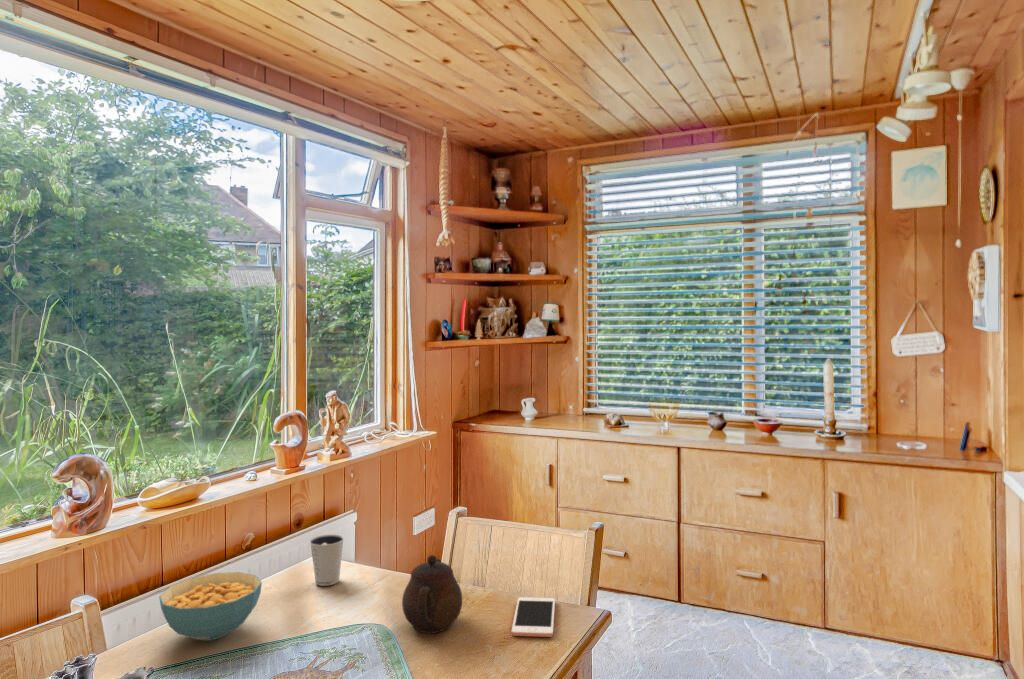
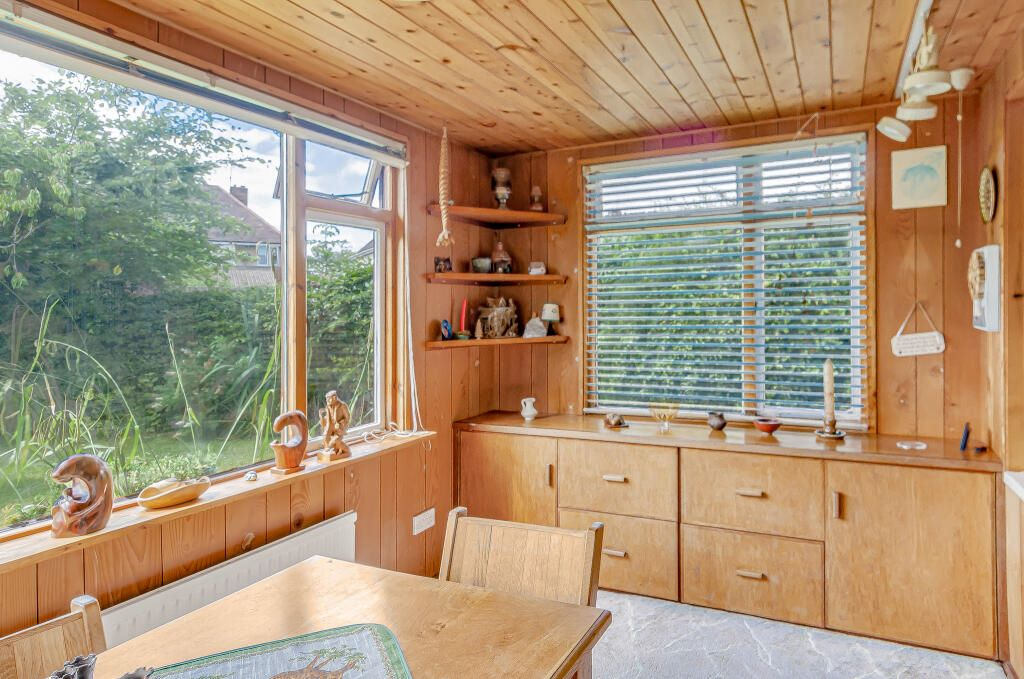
- teapot [401,554,463,634]
- cell phone [511,596,556,638]
- dixie cup [309,534,345,587]
- cereal bowl [158,571,263,642]
